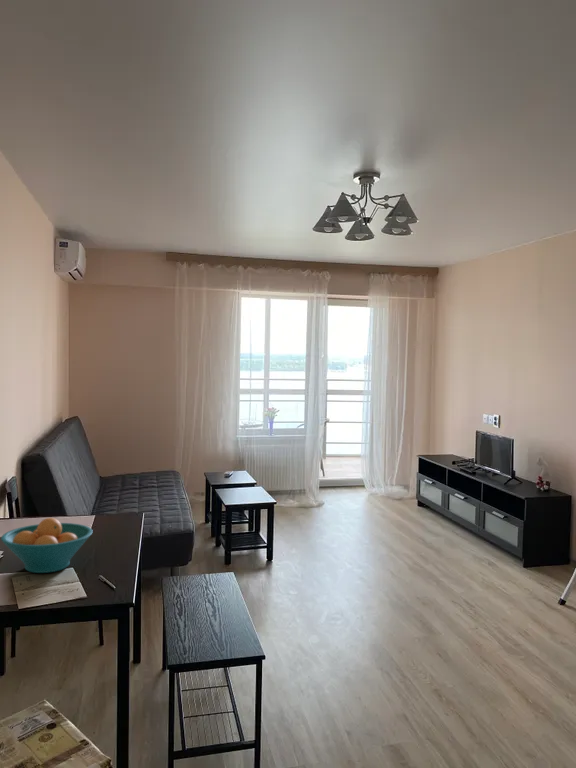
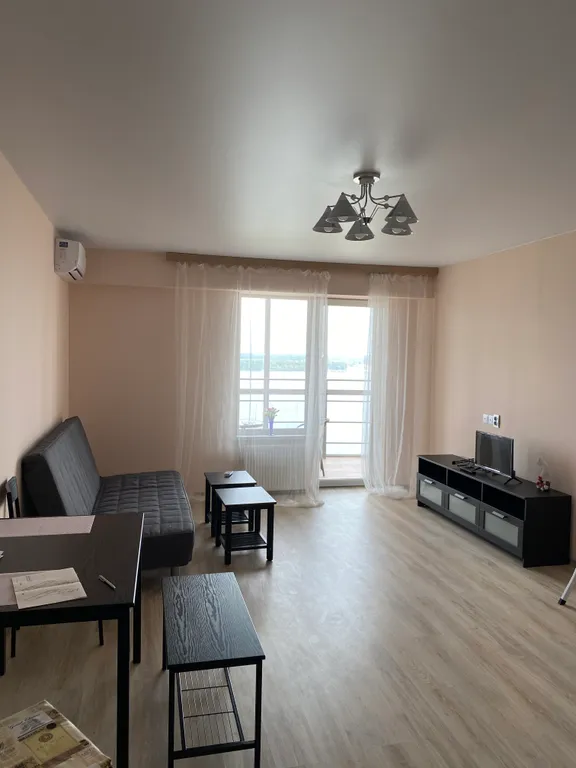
- fruit bowl [0,517,94,574]
